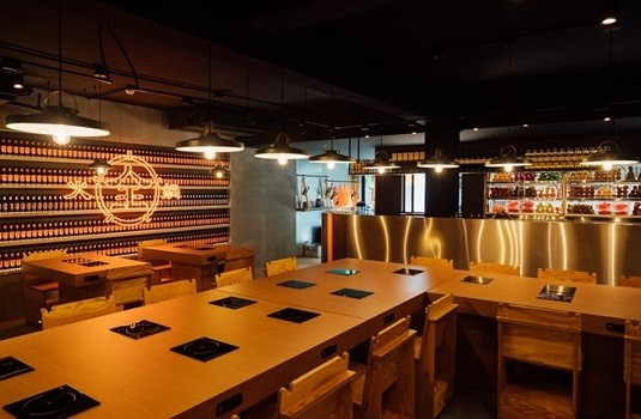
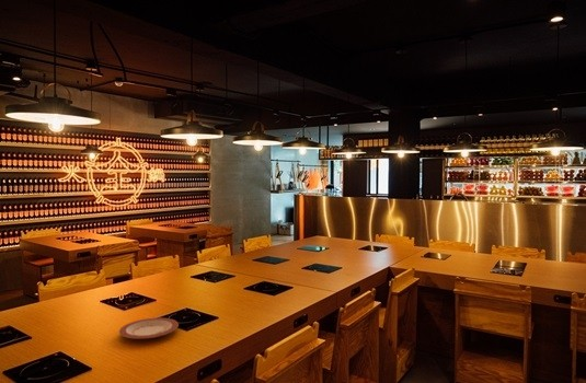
+ plate [118,317,180,340]
